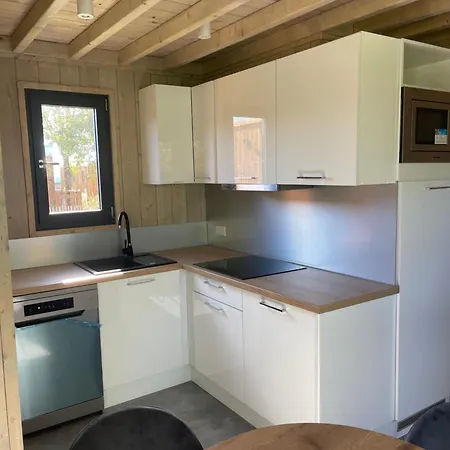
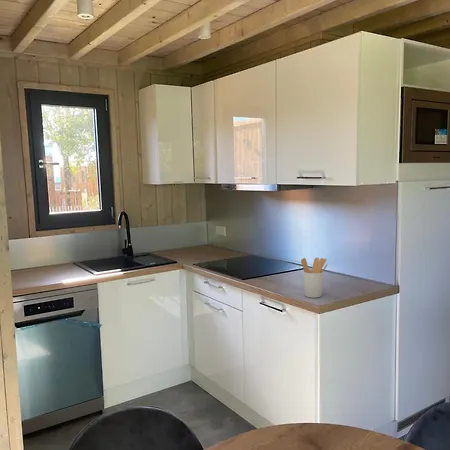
+ utensil holder [300,256,329,299]
